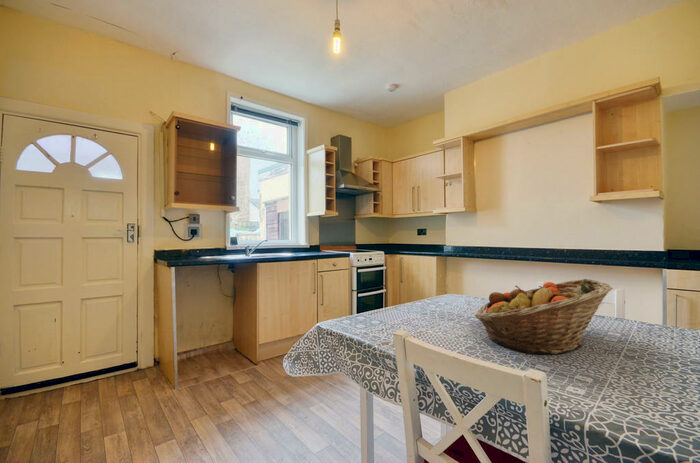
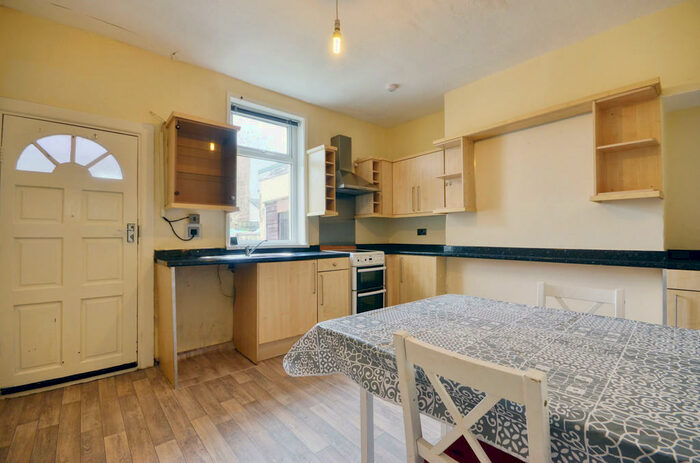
- fruit basket [474,278,614,355]
